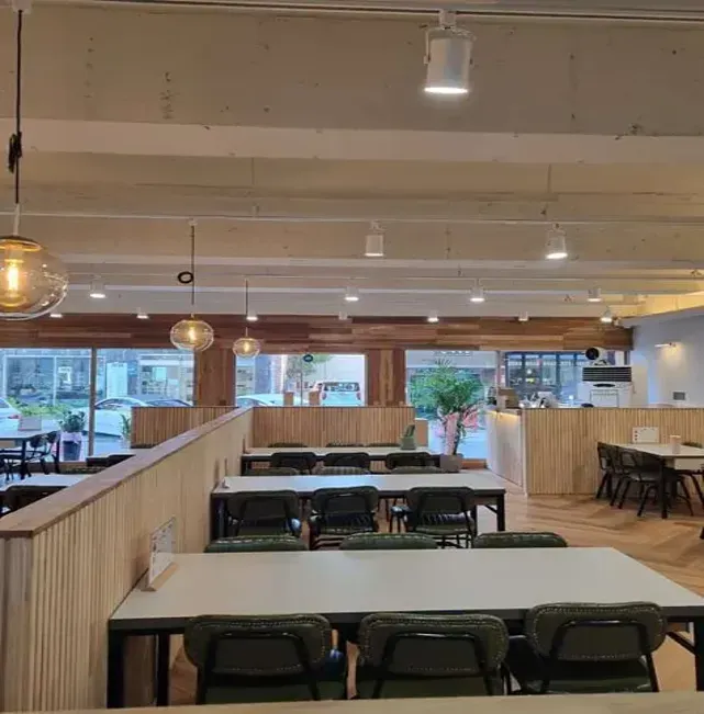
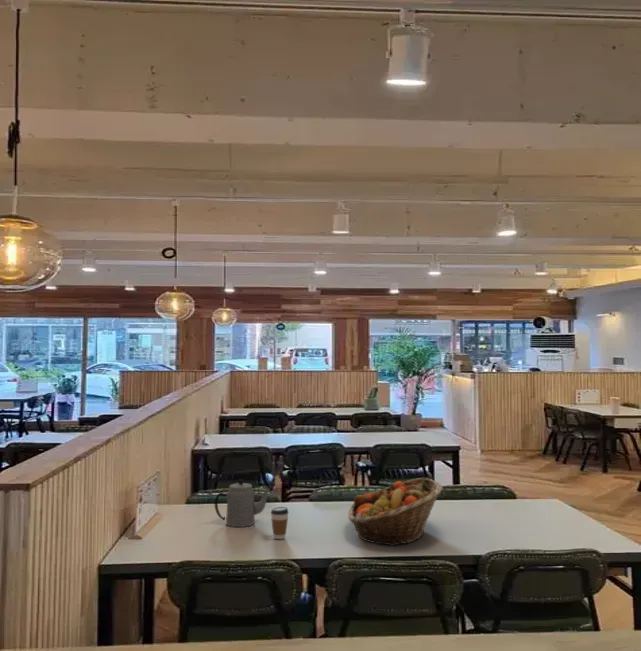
+ teapot [214,478,271,528]
+ coffee cup [270,506,289,540]
+ fruit basket [347,477,443,547]
